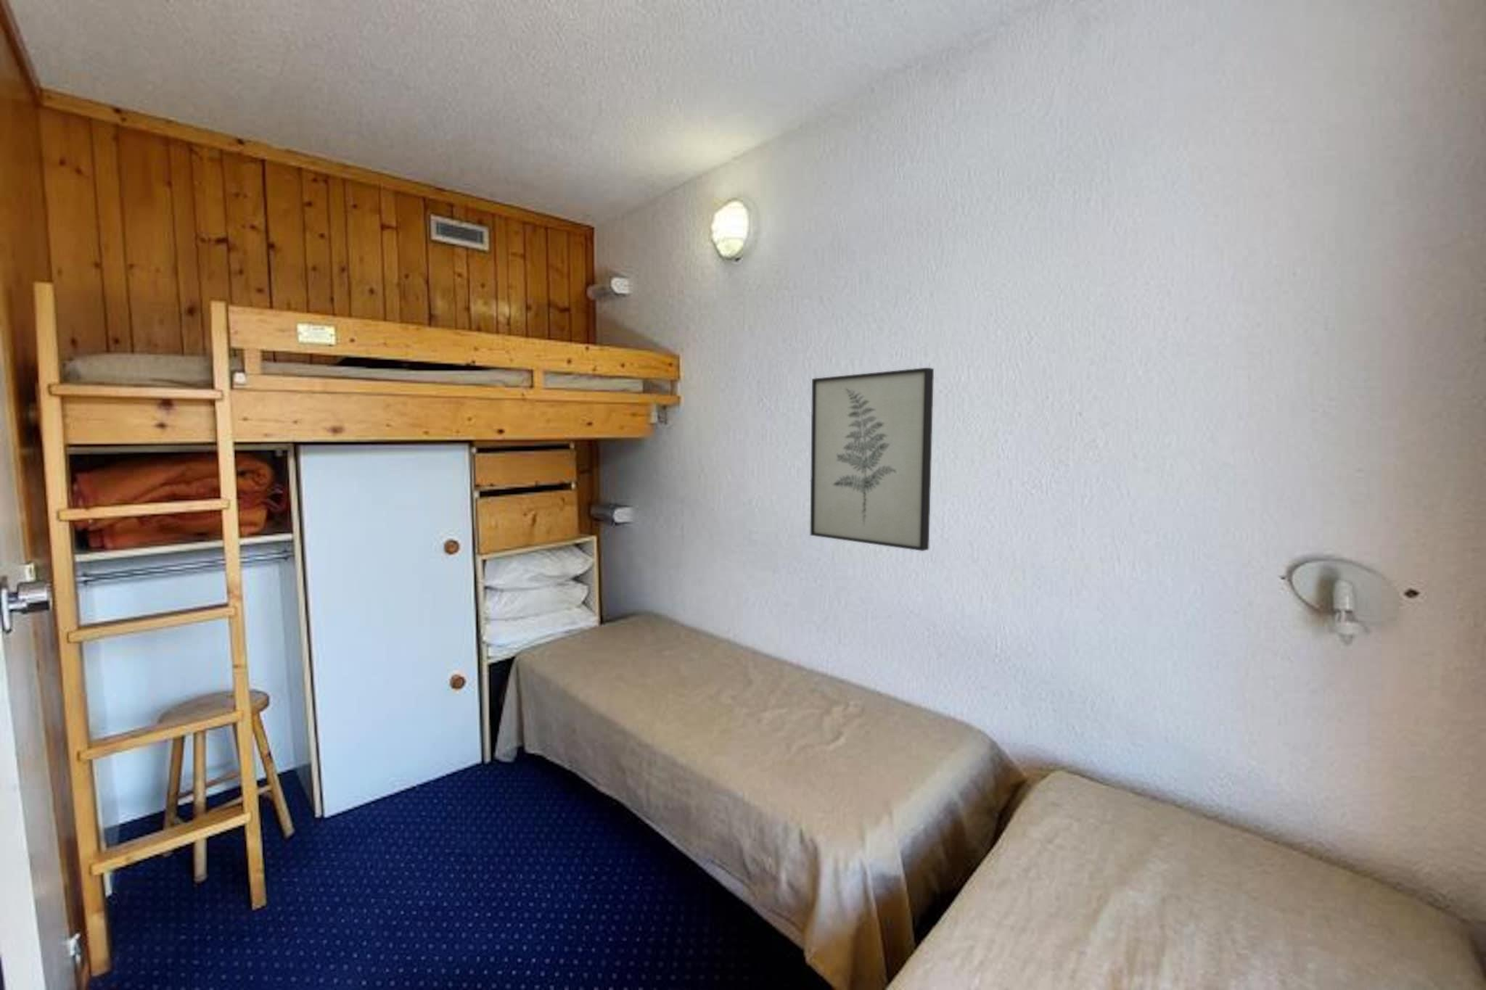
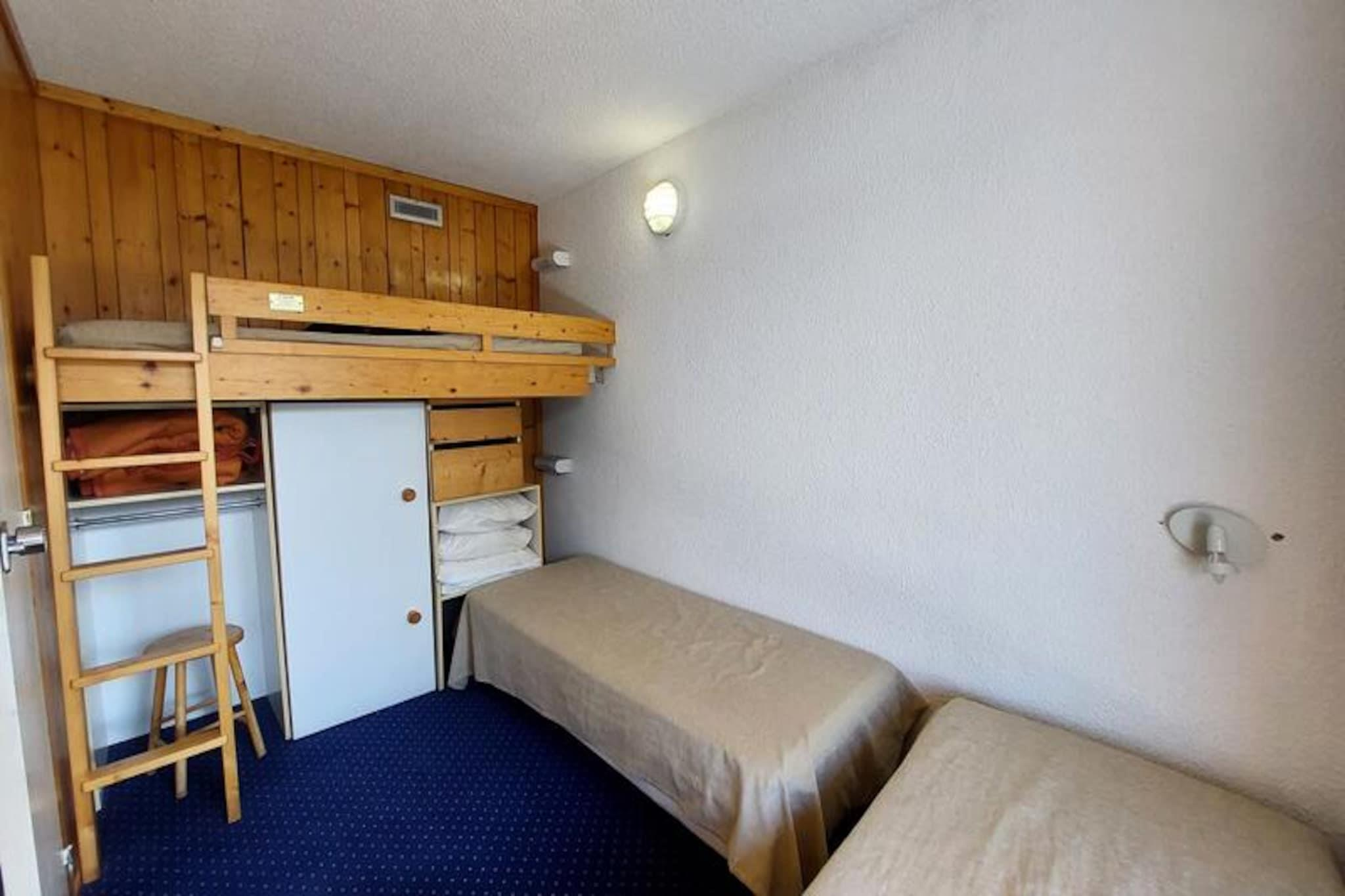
- wall art [810,367,935,552]
